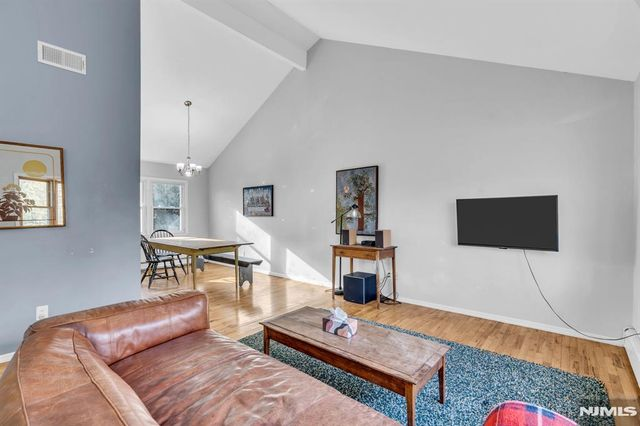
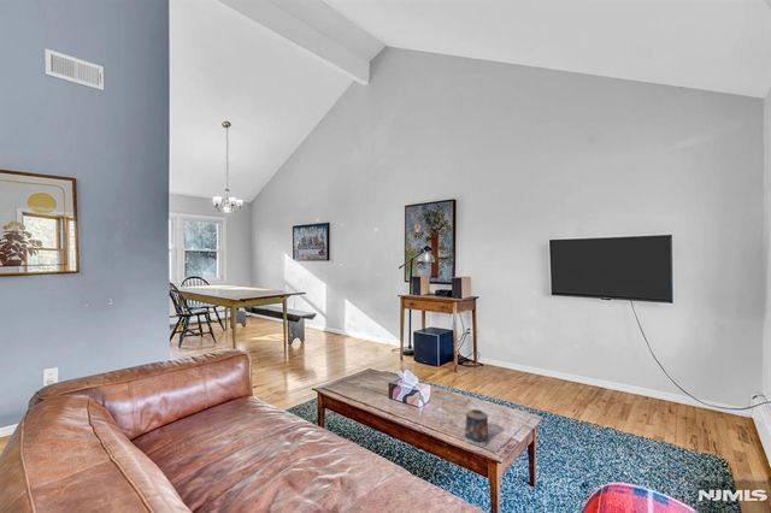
+ candle [464,408,489,448]
